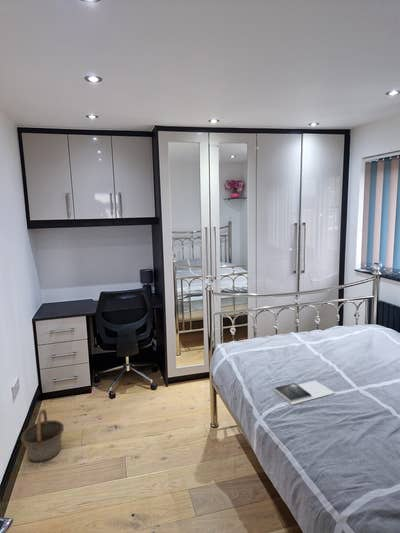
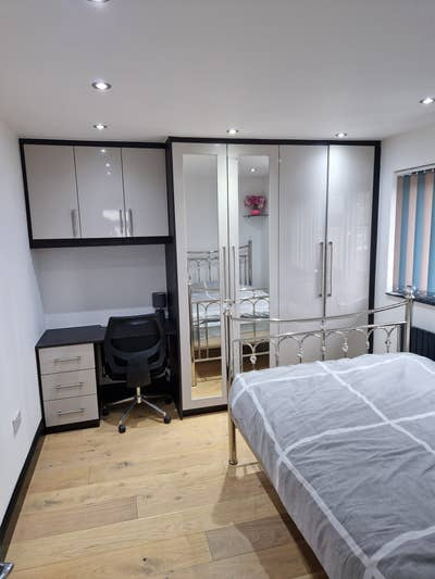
- book [273,380,336,406]
- basket [20,409,65,463]
